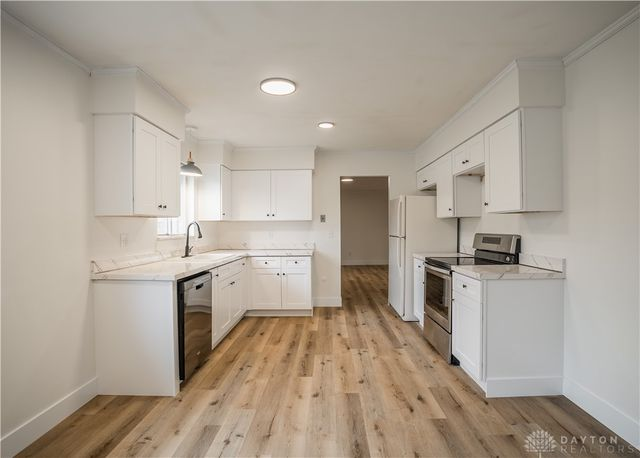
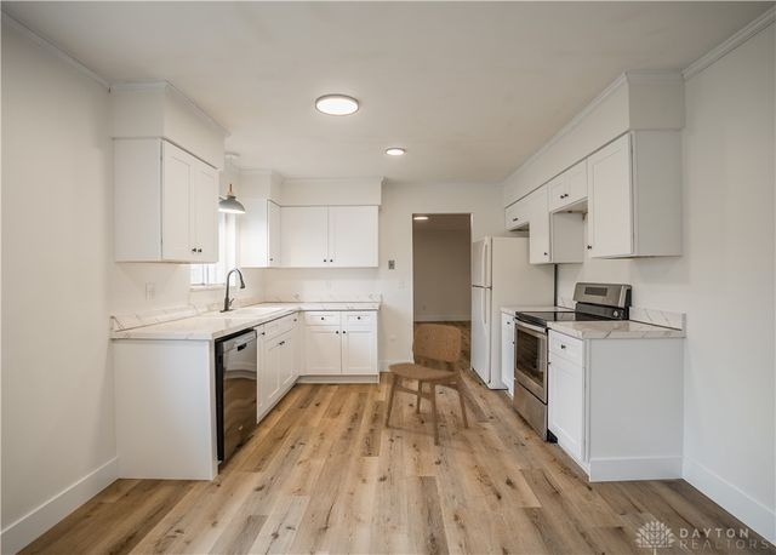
+ dining chair [383,322,469,446]
